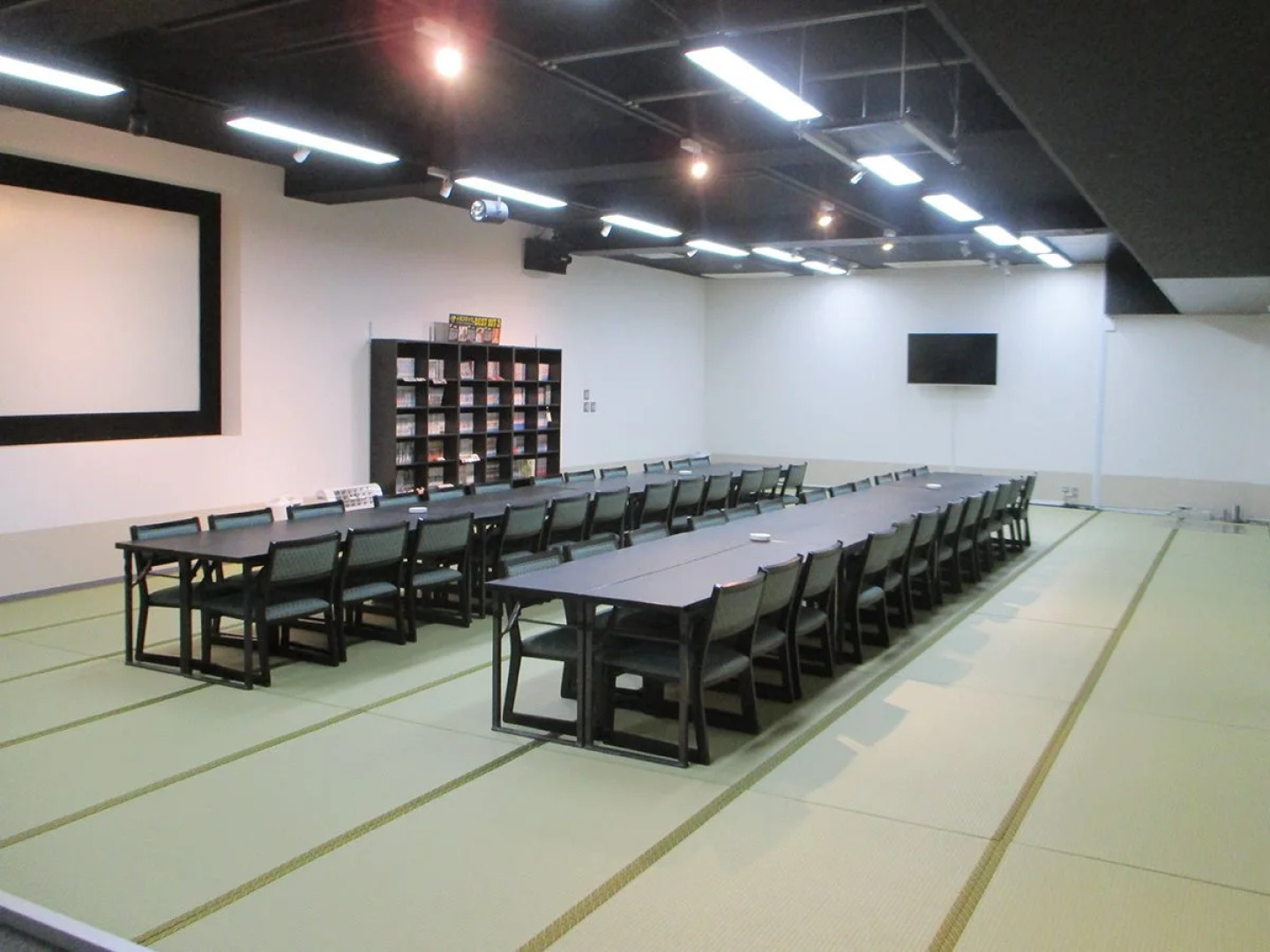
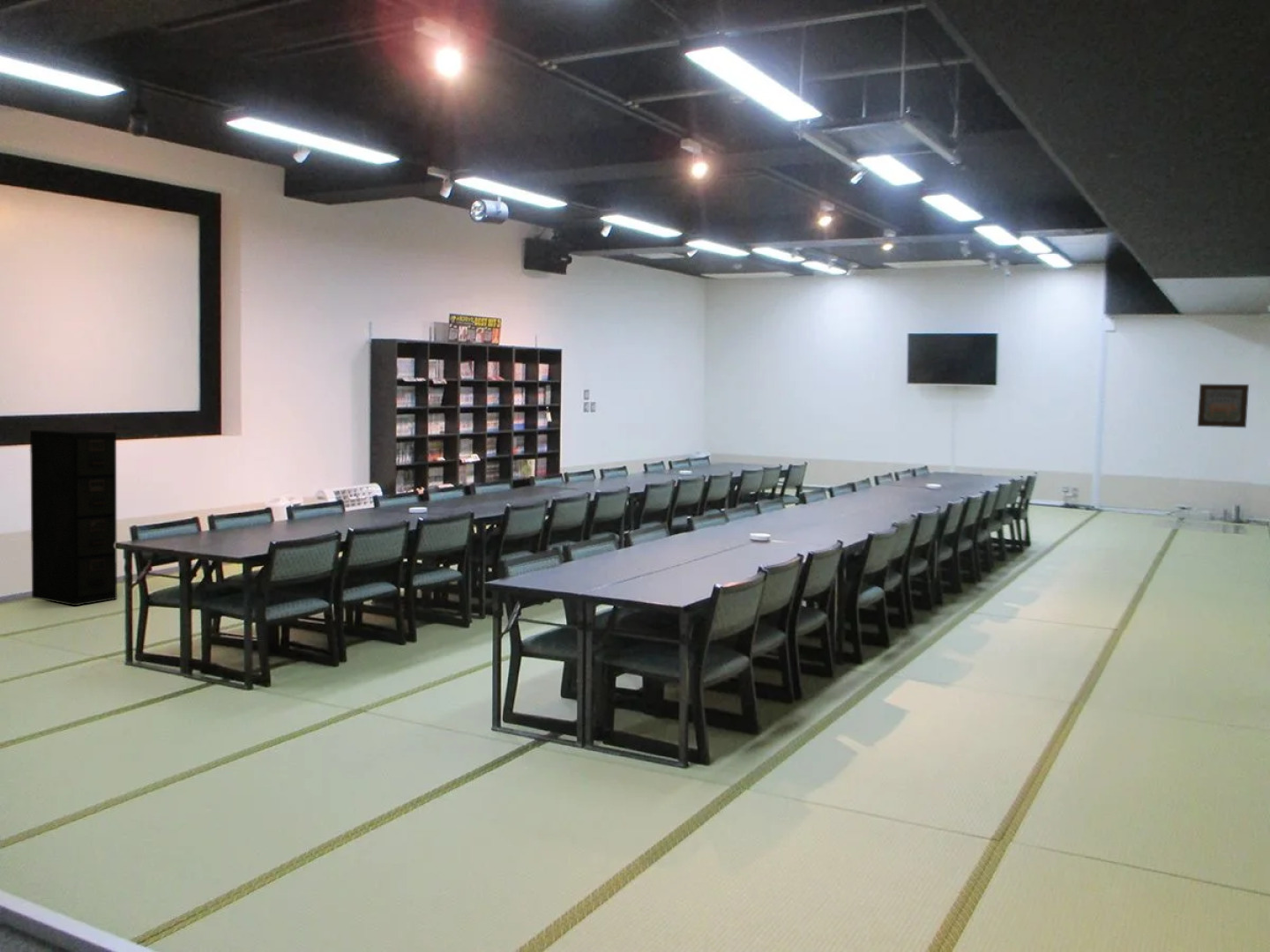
+ filing cabinet [29,429,118,606]
+ wall art [1197,383,1250,428]
